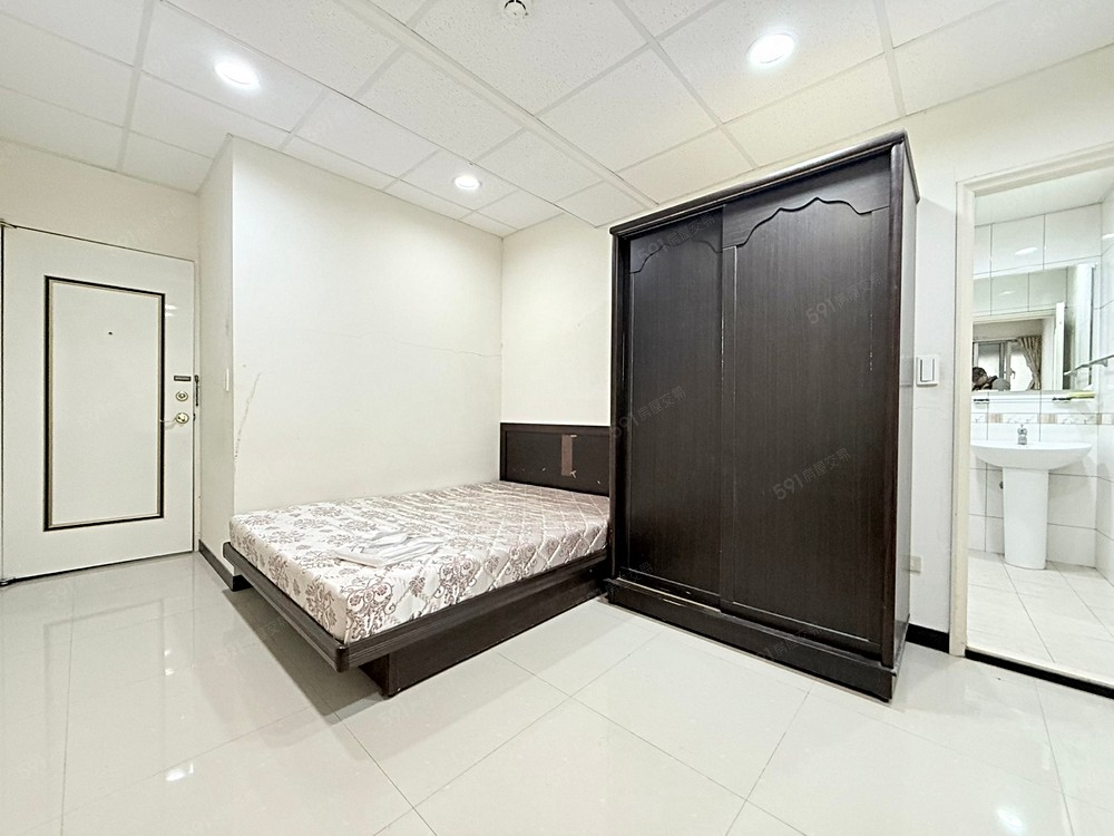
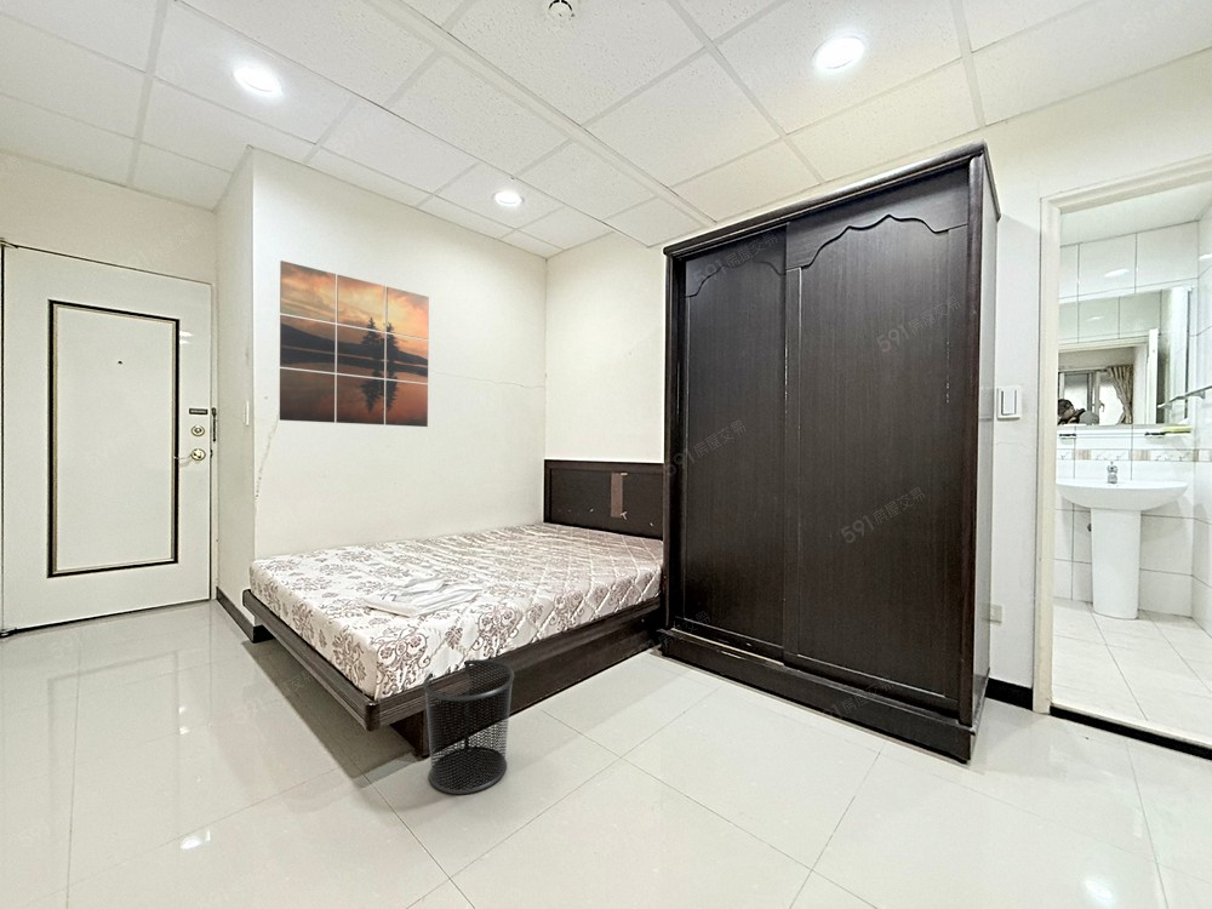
+ waste bin [422,658,515,795]
+ wall art [279,259,430,428]
